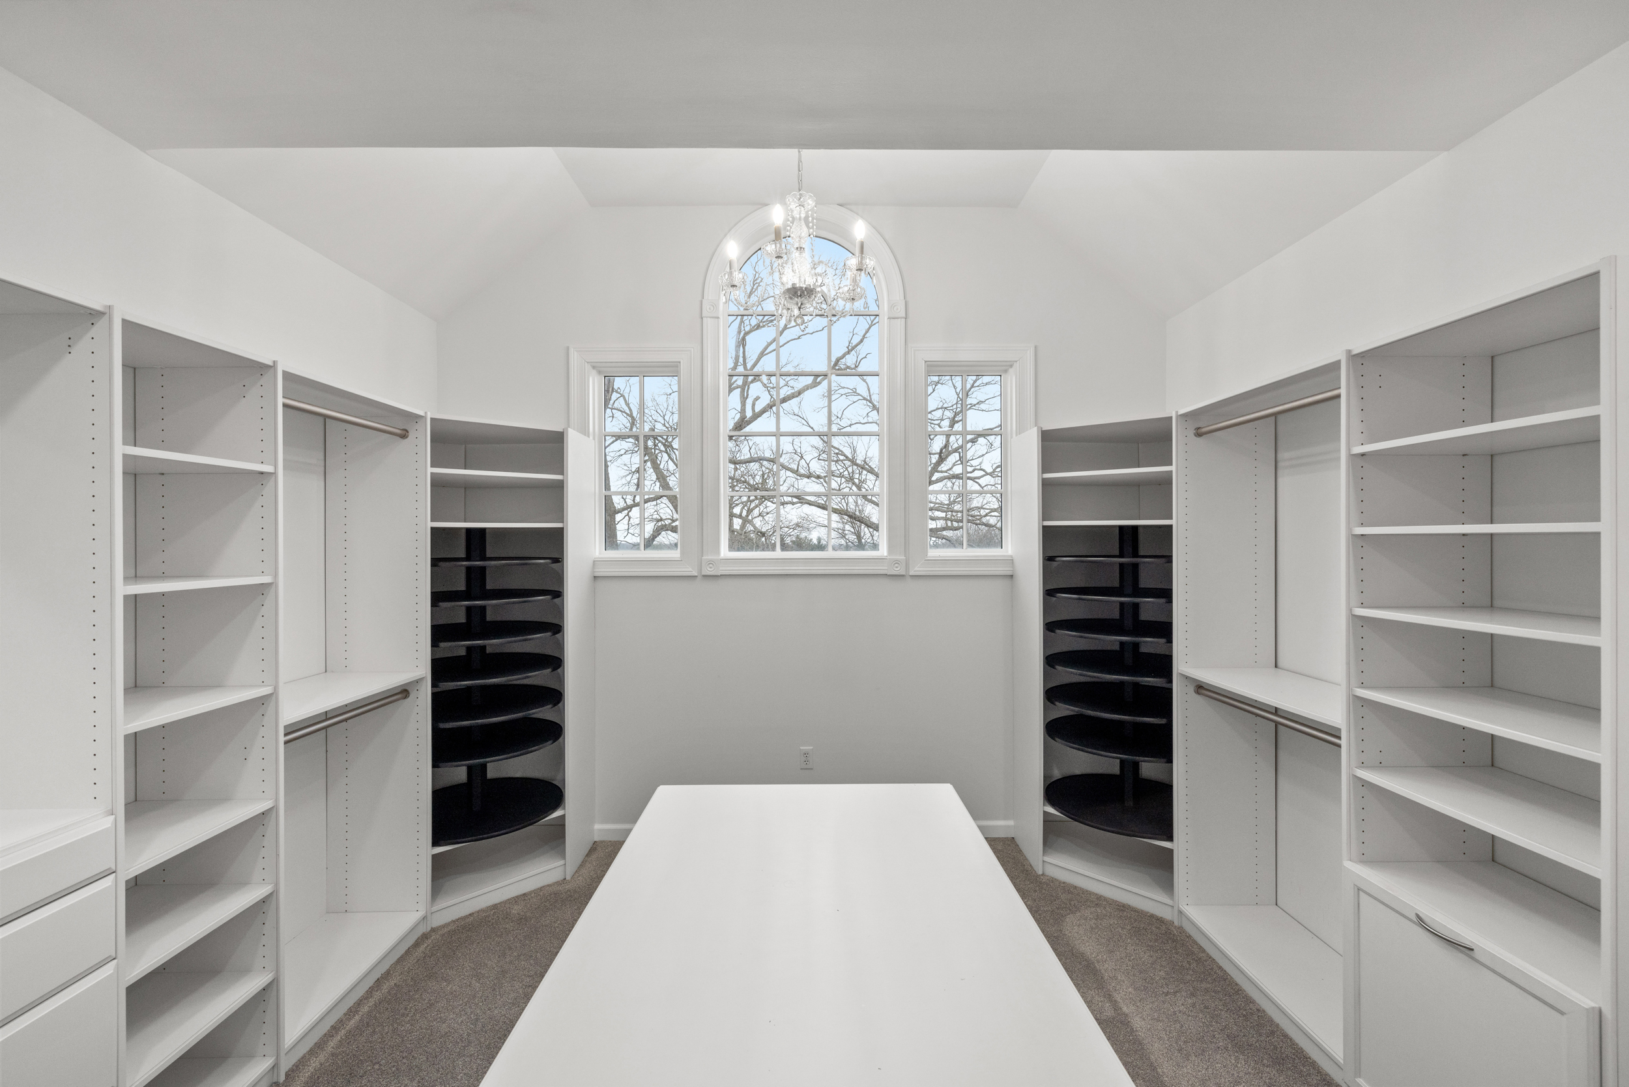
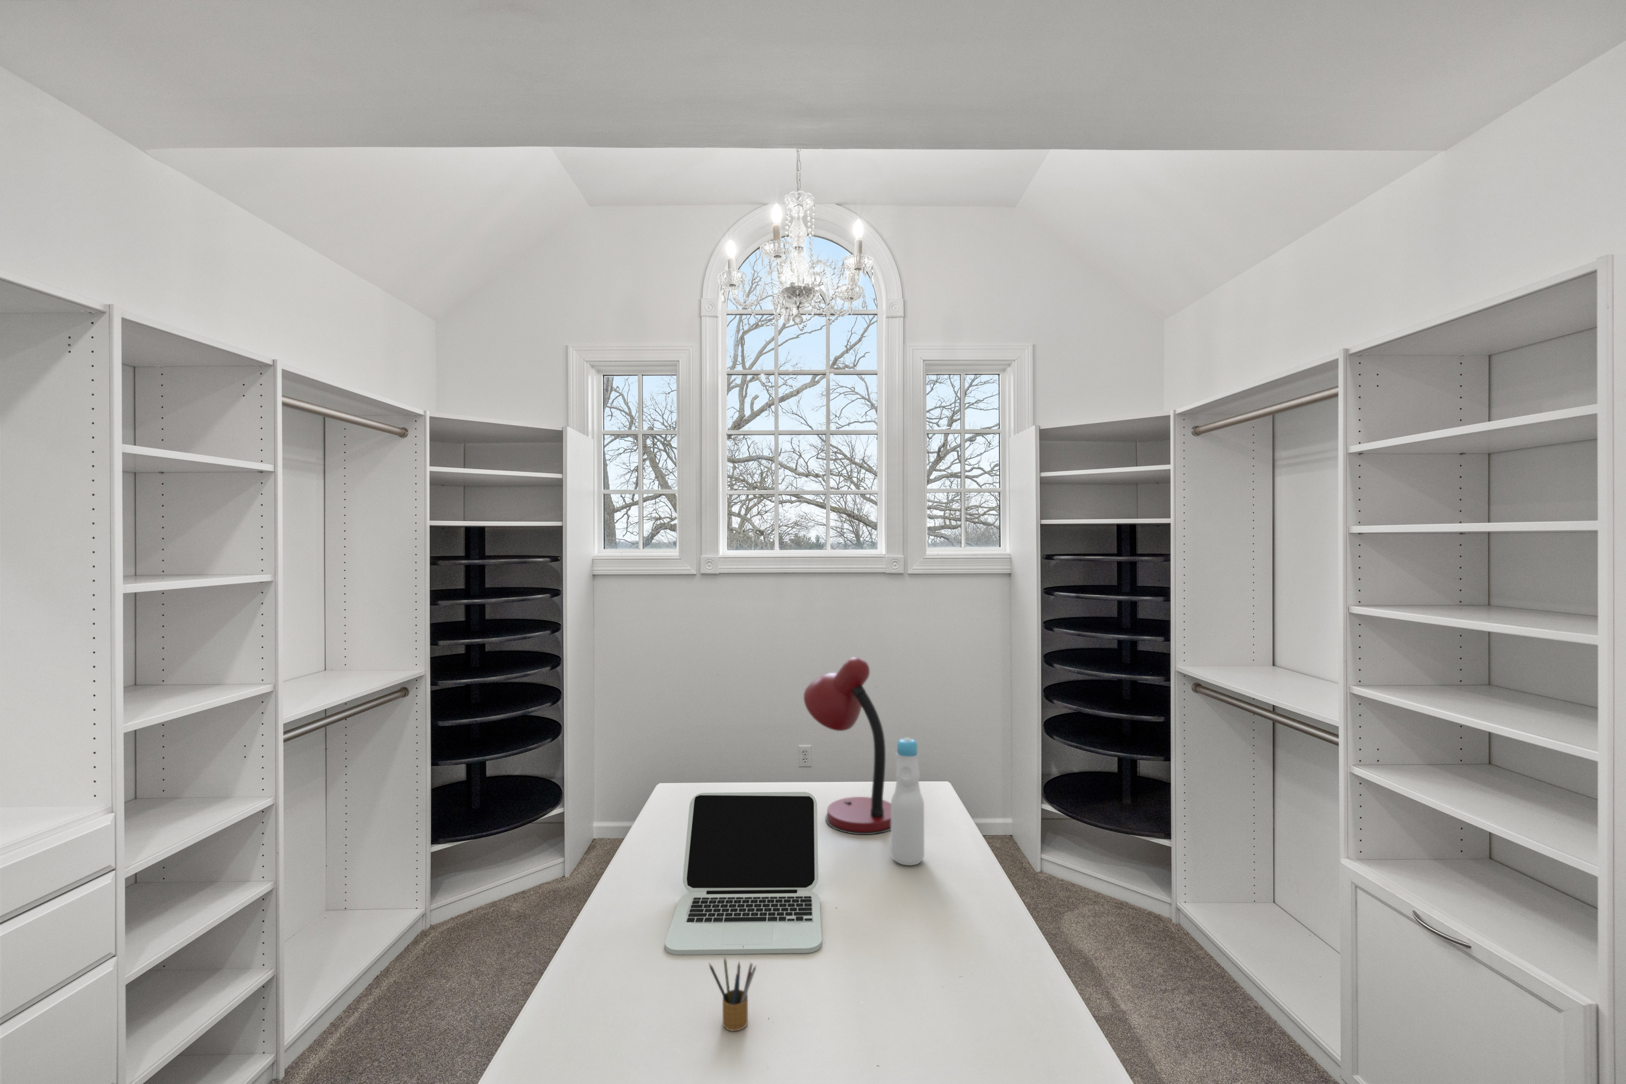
+ pencil box [708,956,757,1032]
+ desk lamp [803,657,891,835]
+ laptop [663,791,823,956]
+ bottle [890,737,925,866]
